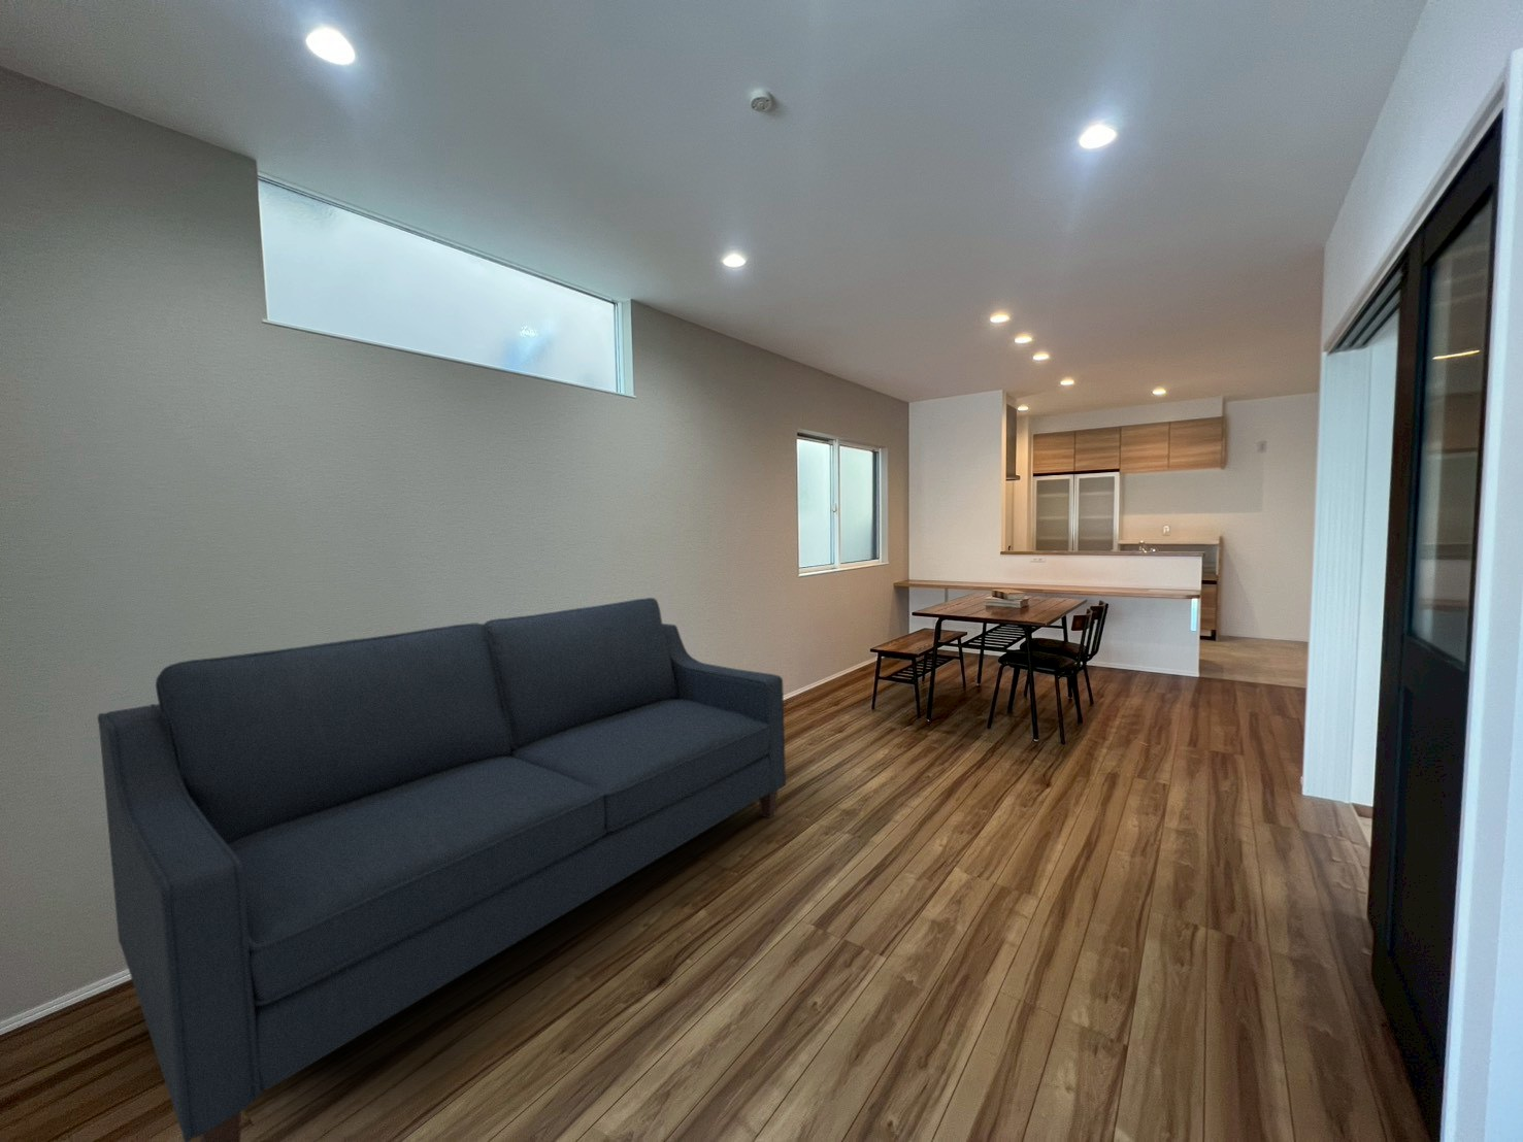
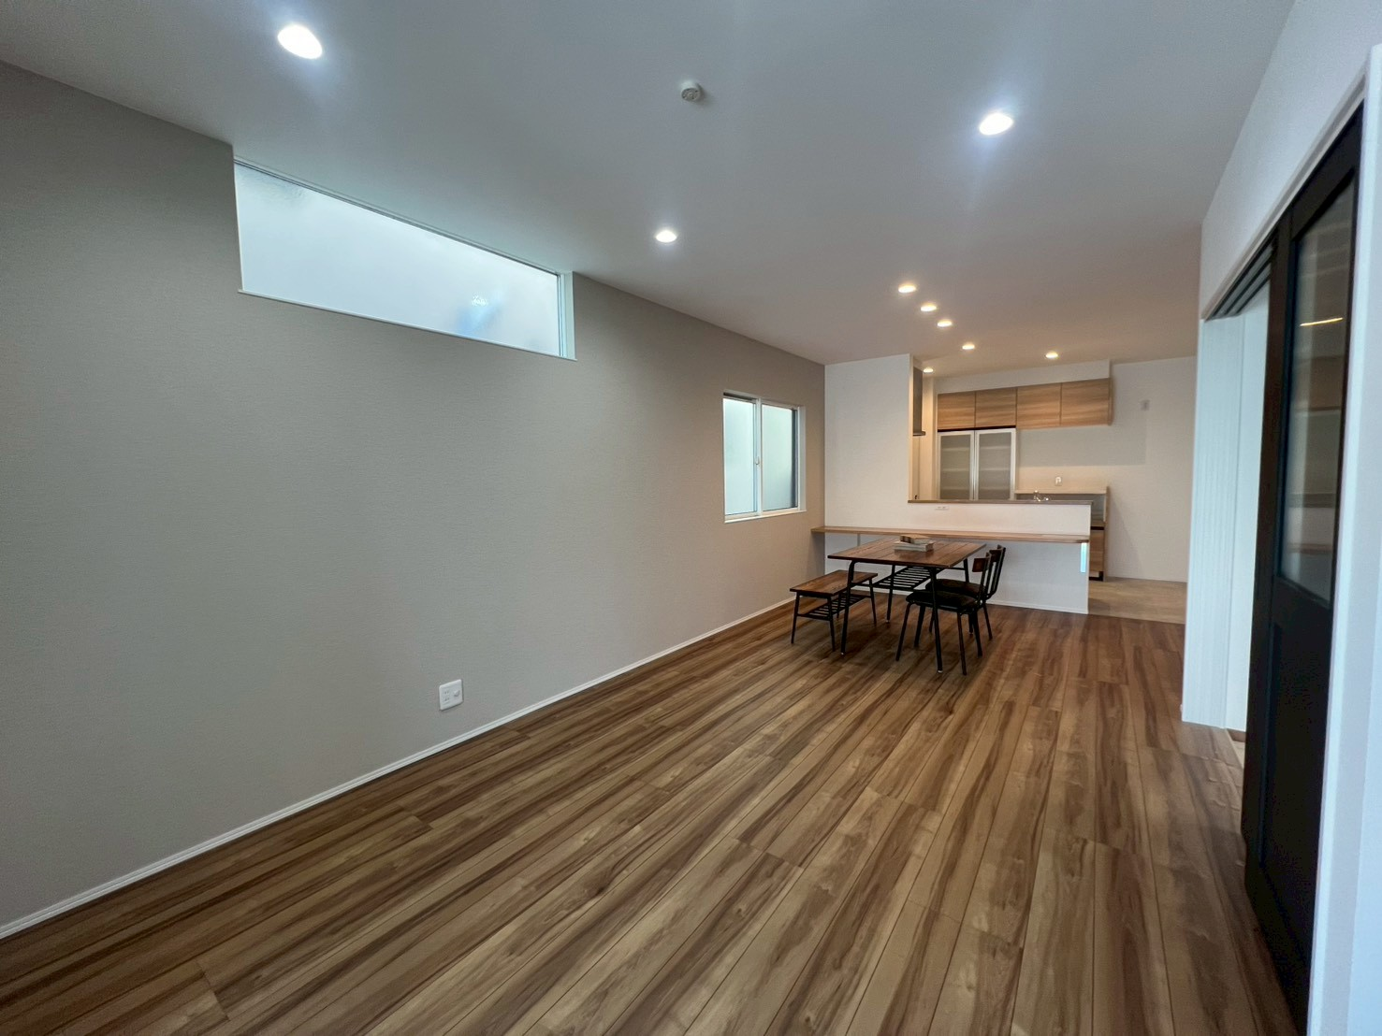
- sofa [97,596,787,1142]
